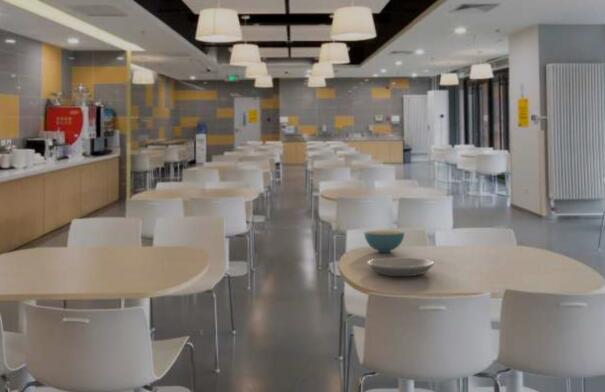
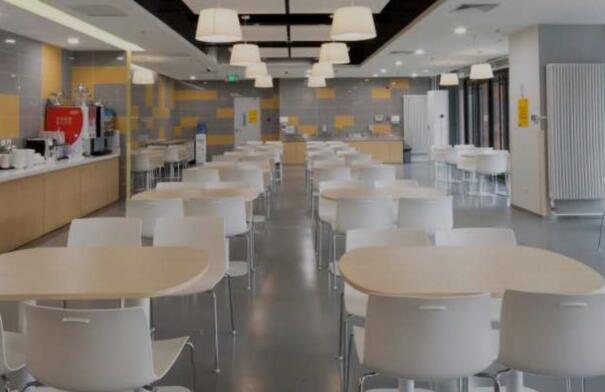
- cereal bowl [363,230,405,253]
- plate [366,257,435,277]
